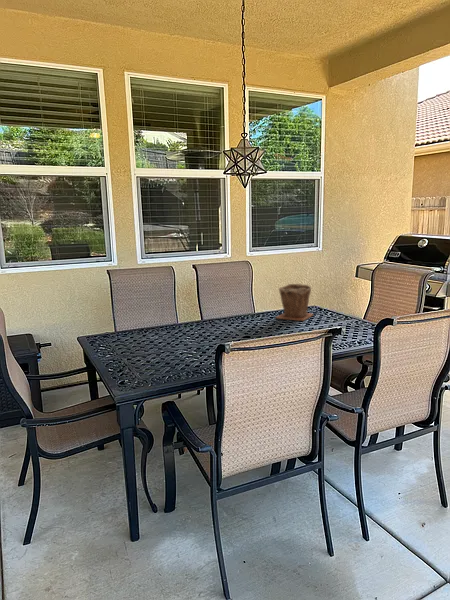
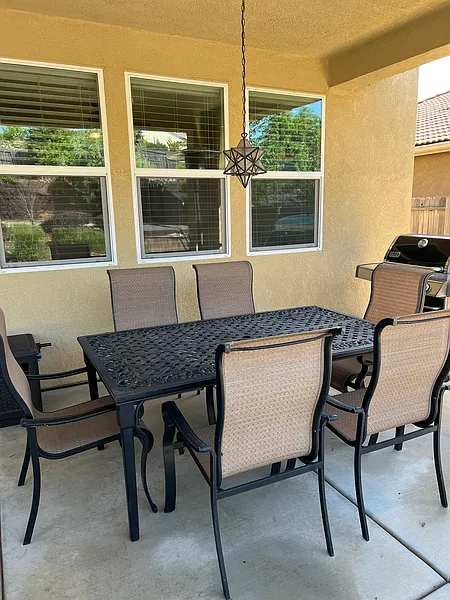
- plant pot [274,282,314,322]
